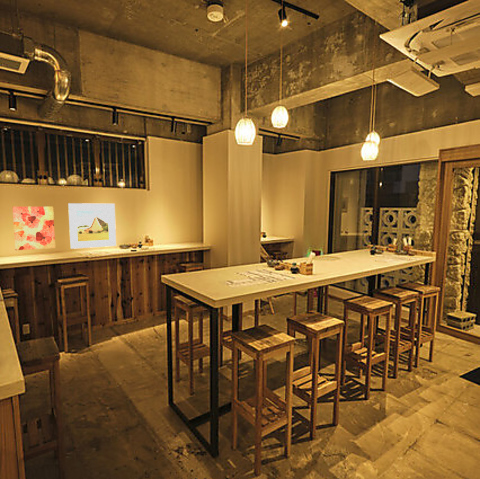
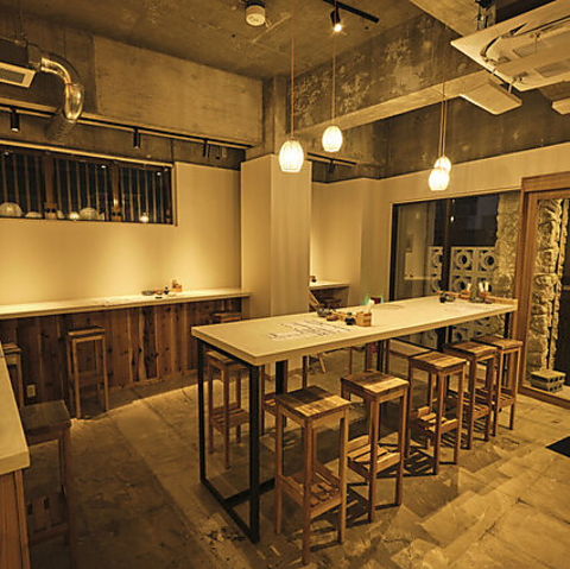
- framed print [67,202,117,250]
- wall art [12,206,56,251]
